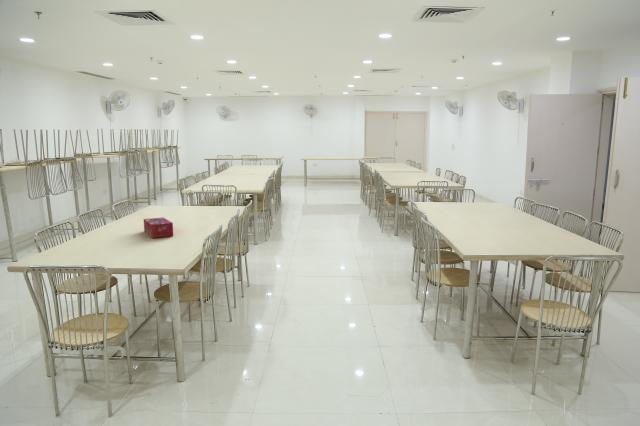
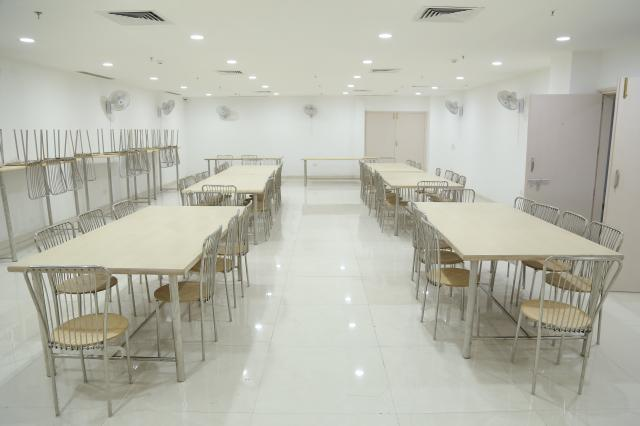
- tissue box [143,217,174,239]
